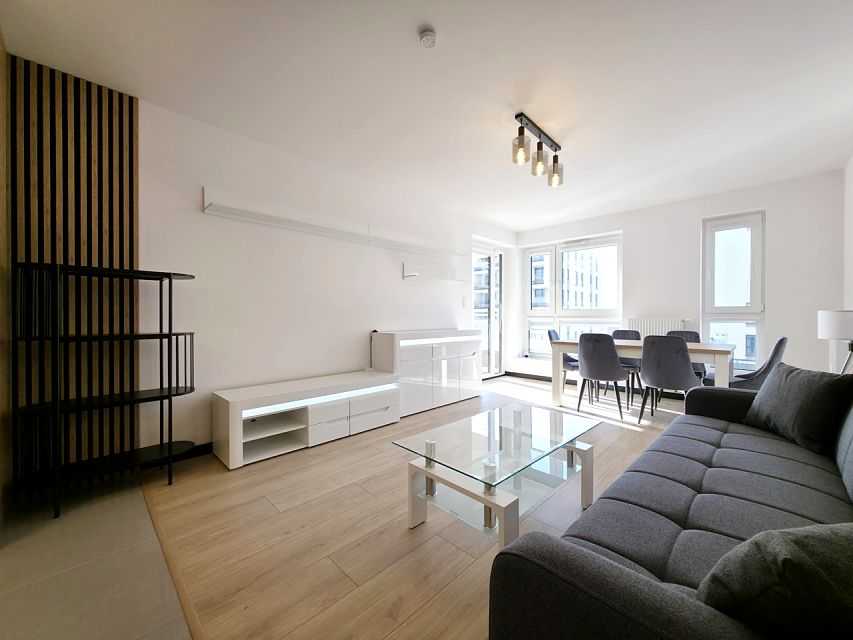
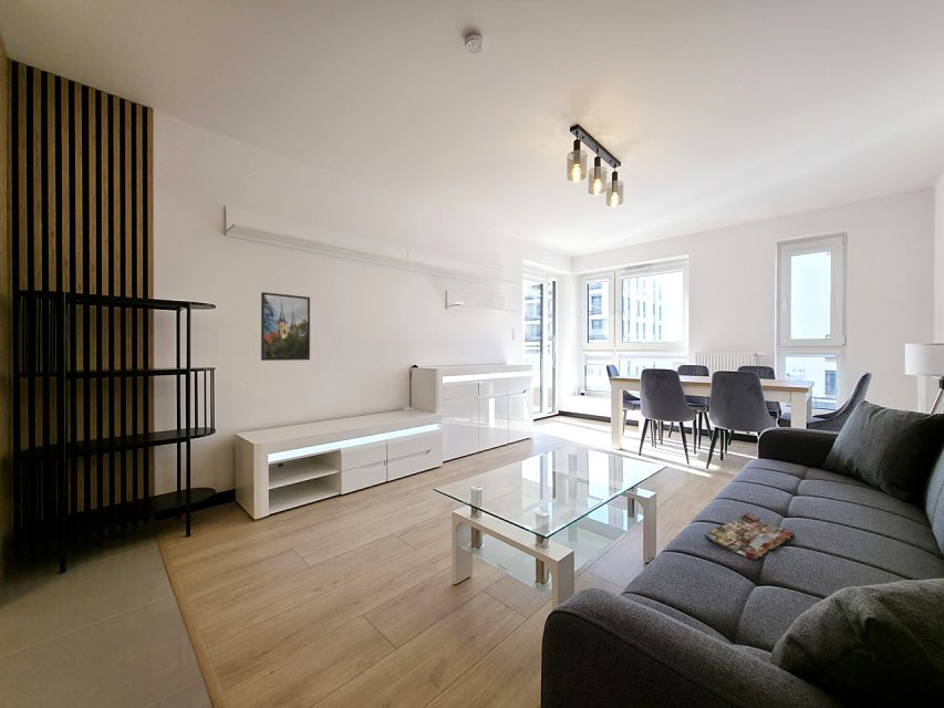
+ magazine [703,512,796,561]
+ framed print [260,291,311,362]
